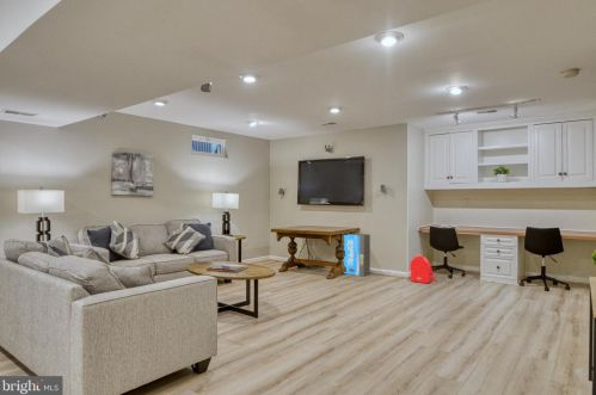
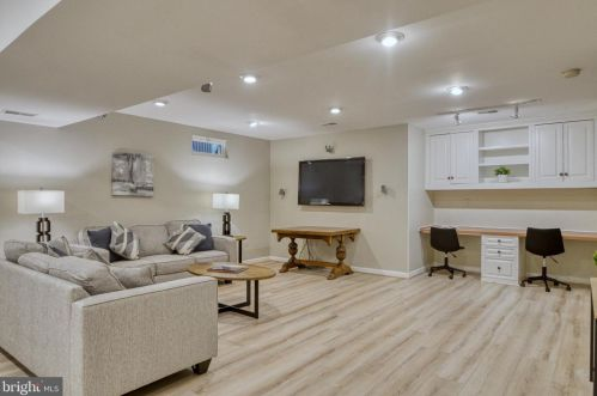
- backpack [408,254,438,284]
- air purifier [343,233,371,278]
